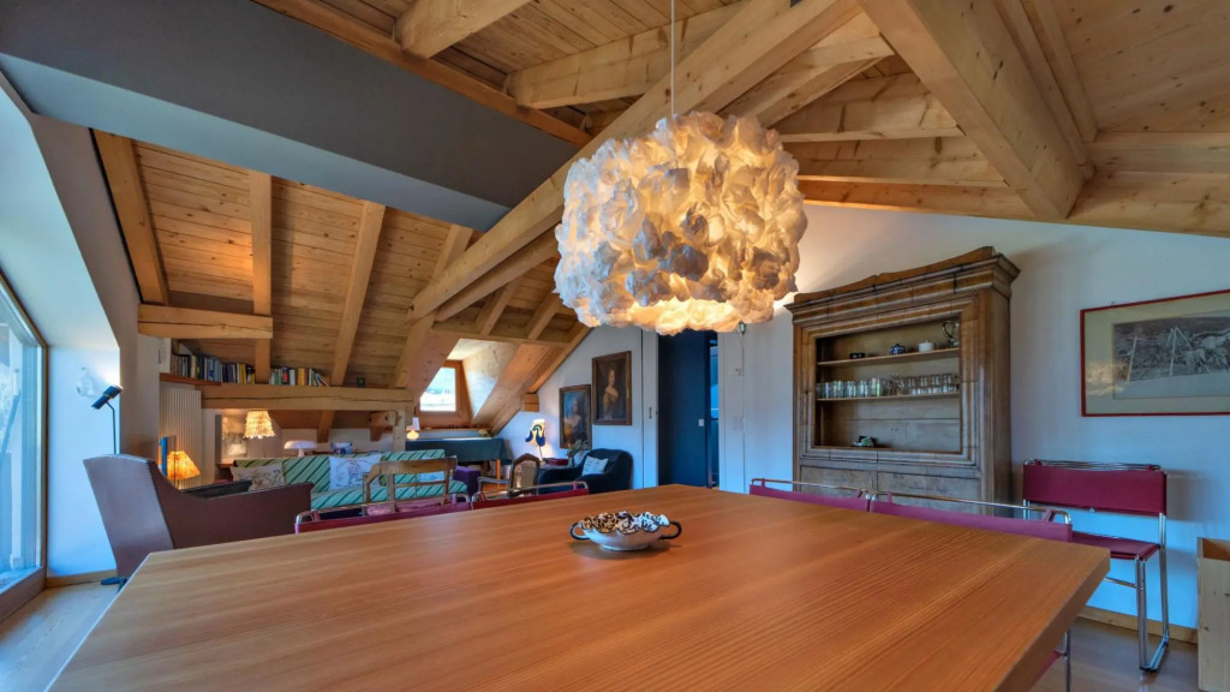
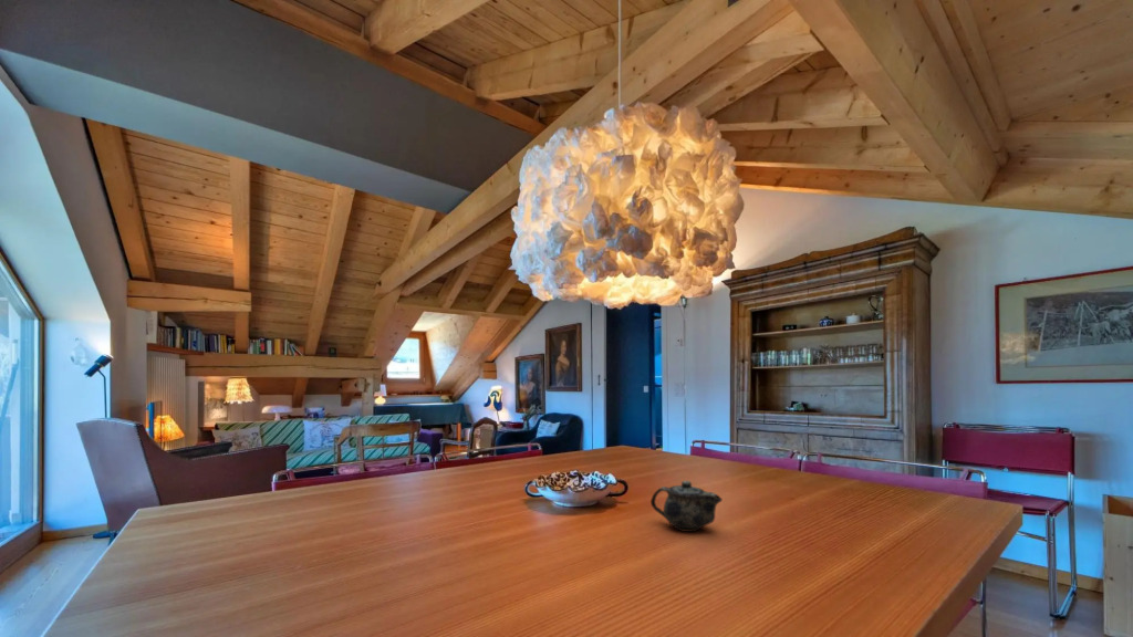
+ chinaware [649,480,724,533]
